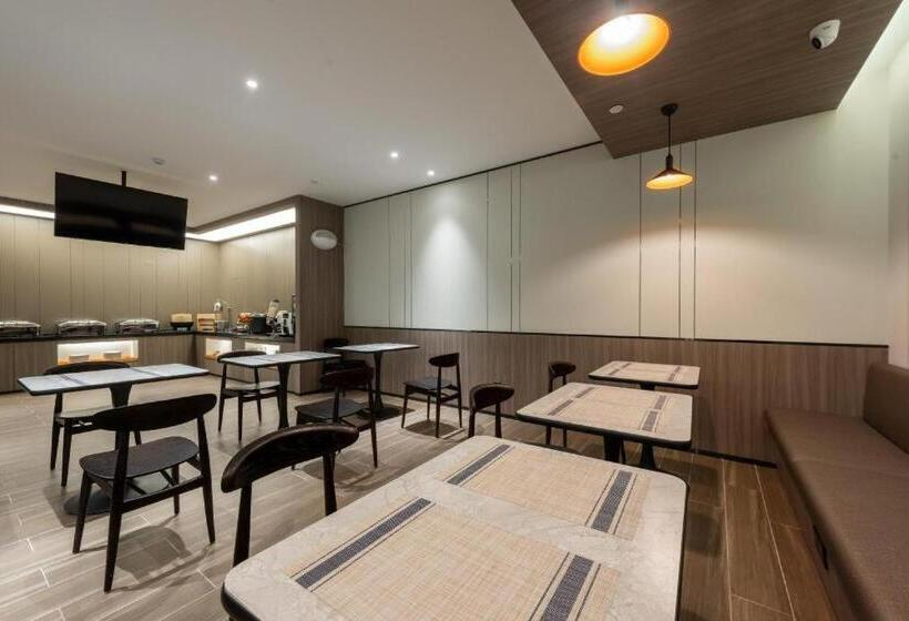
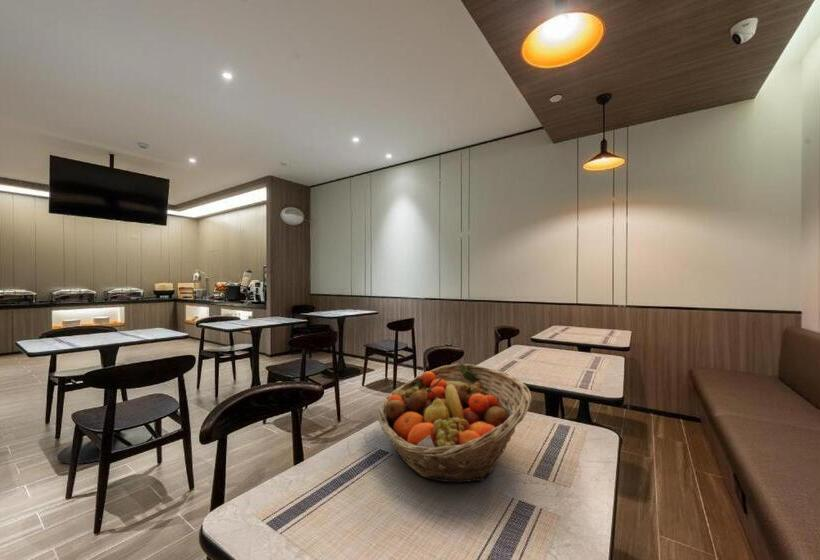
+ fruit basket [377,363,532,484]
